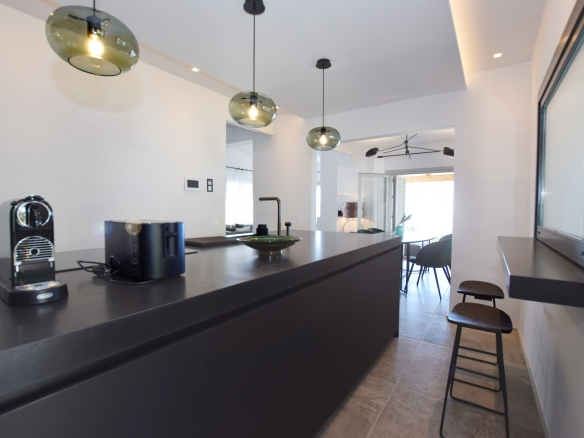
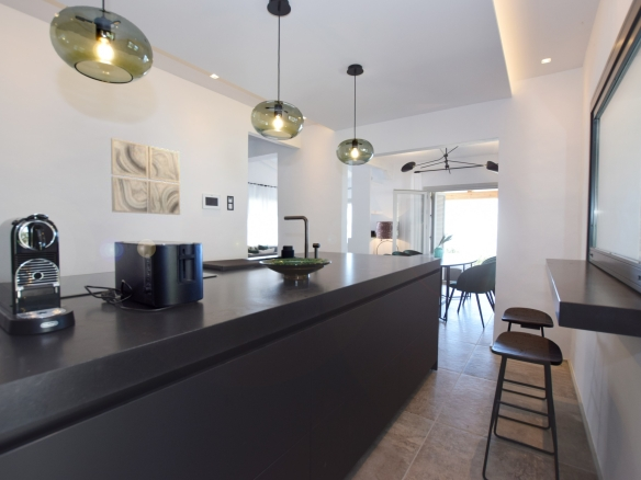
+ wall art [110,137,181,216]
